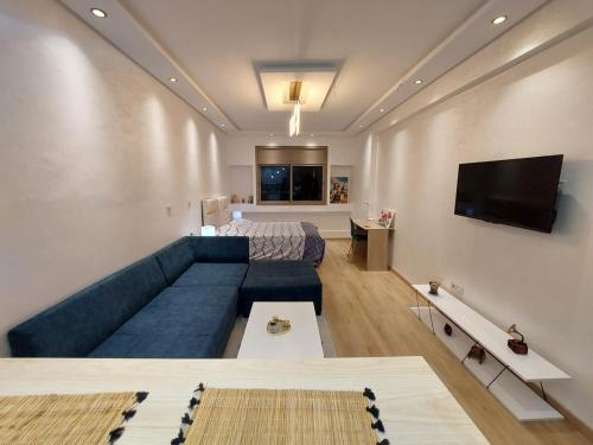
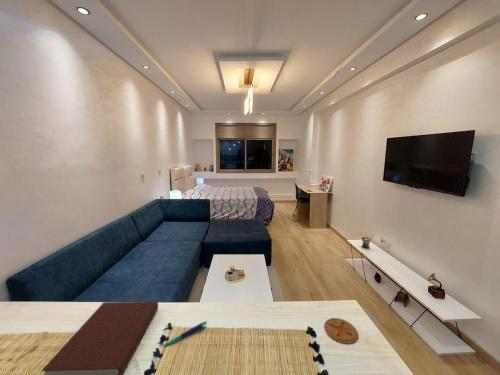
+ coaster [323,317,359,345]
+ pen [162,320,208,348]
+ notebook [40,300,159,375]
